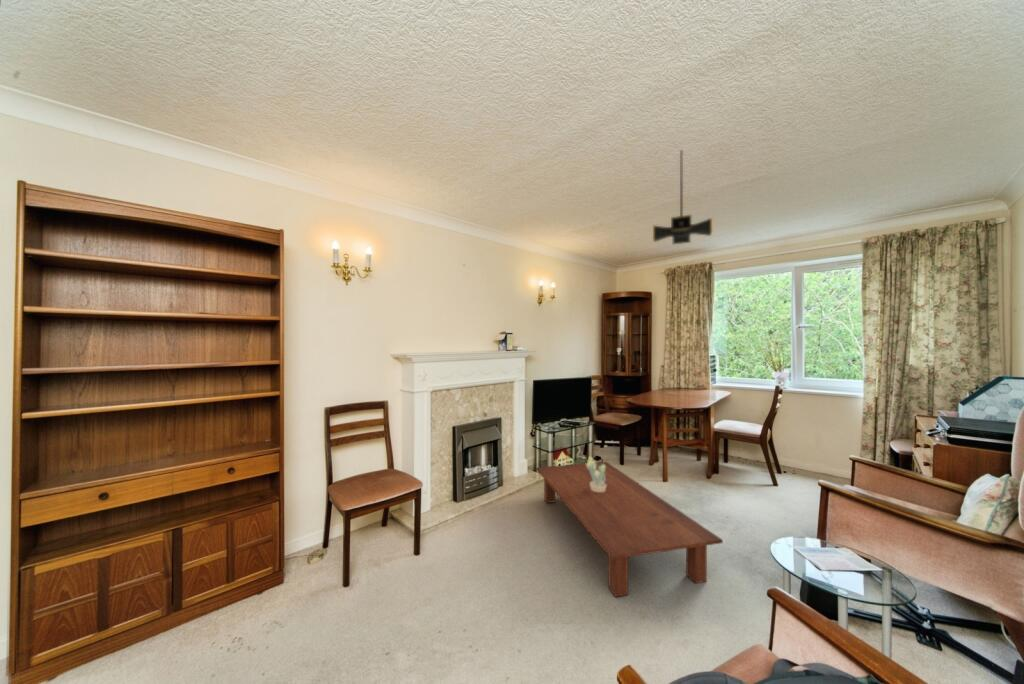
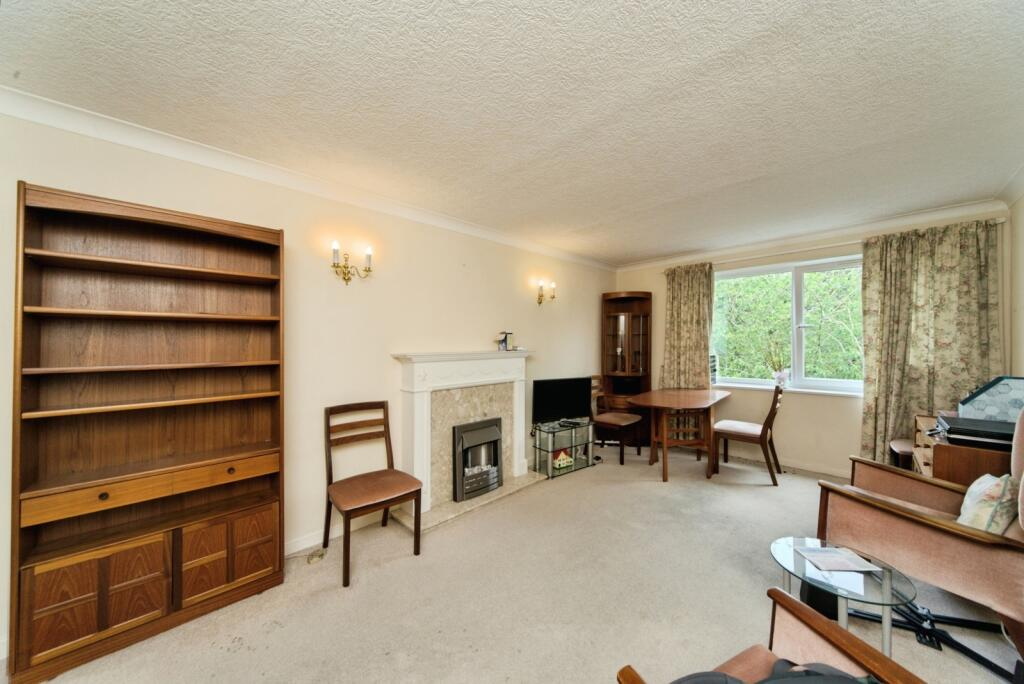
- ceiling light fixture [652,149,713,245]
- potted flower [585,455,606,492]
- coffee table [535,461,724,598]
